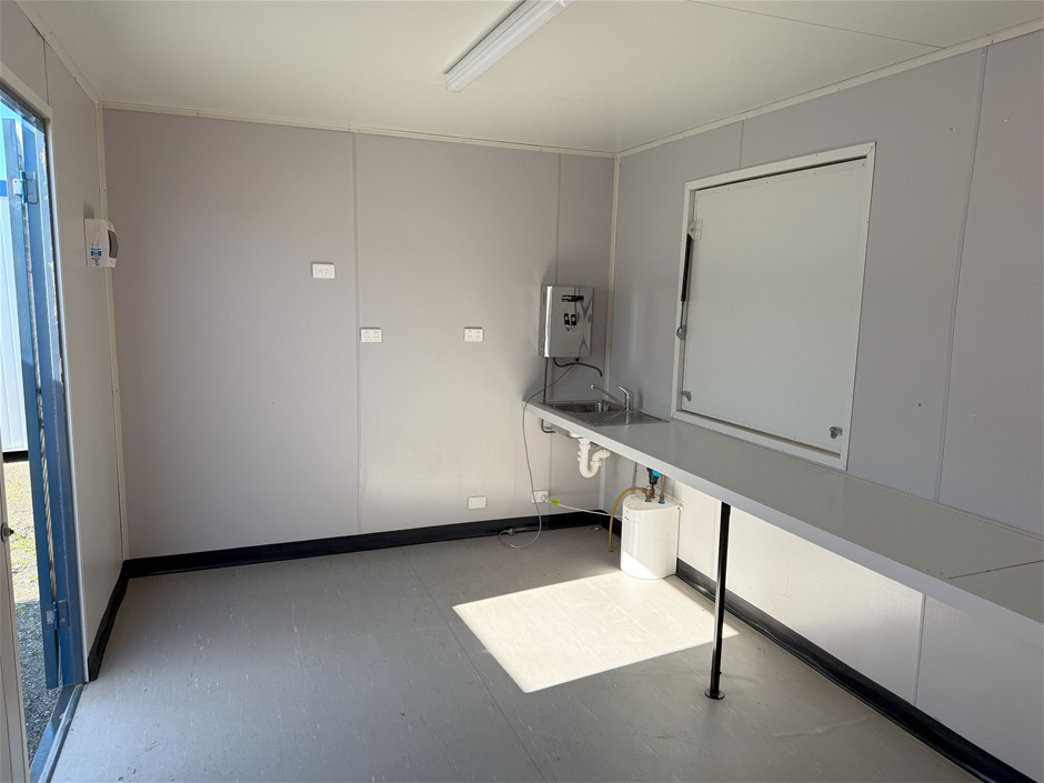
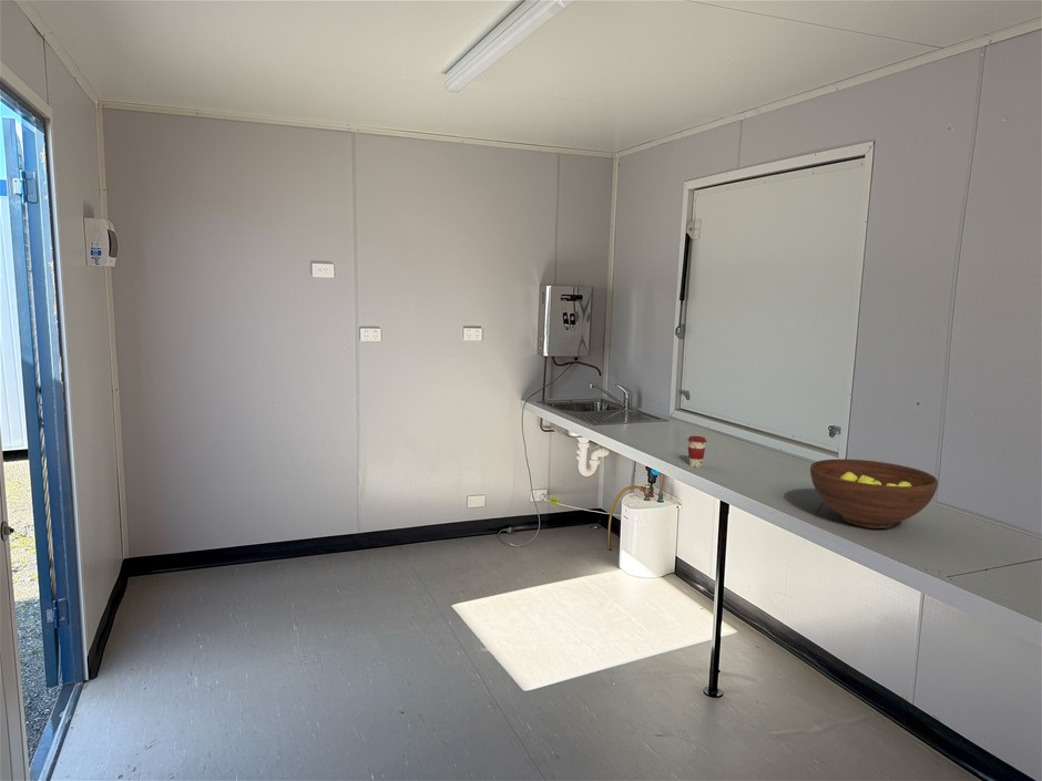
+ fruit bowl [809,459,939,530]
+ coffee cup [686,435,707,469]
